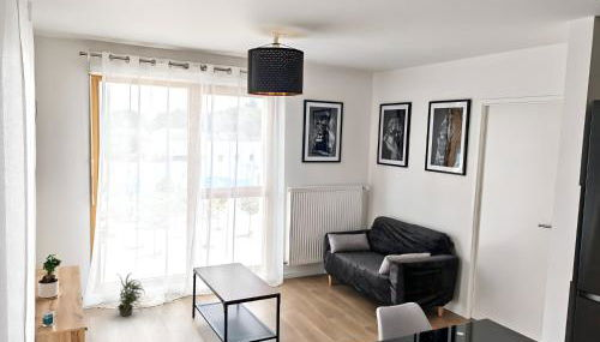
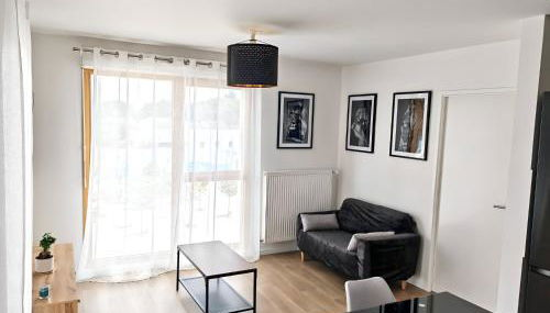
- potted plant [116,271,146,317]
